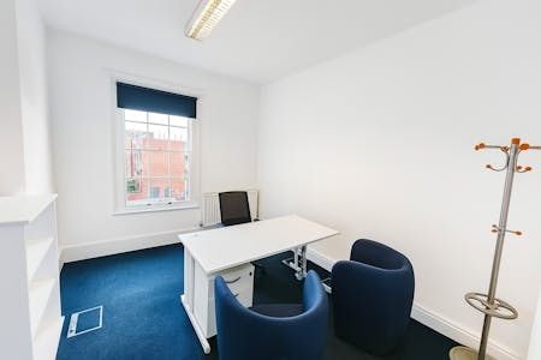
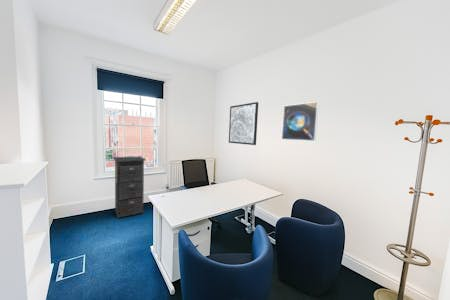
+ wall art [228,101,259,146]
+ filing cabinet [112,155,147,219]
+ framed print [281,101,320,142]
